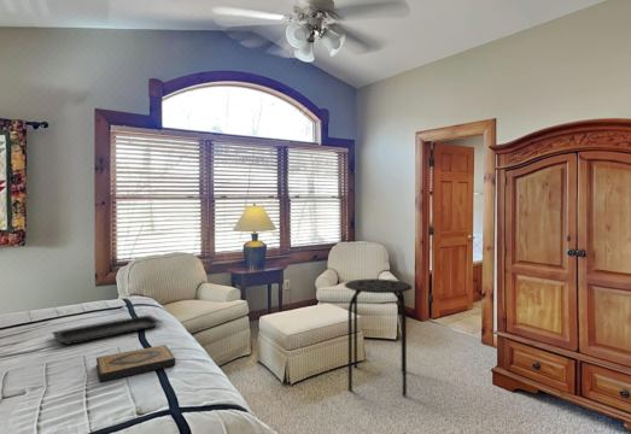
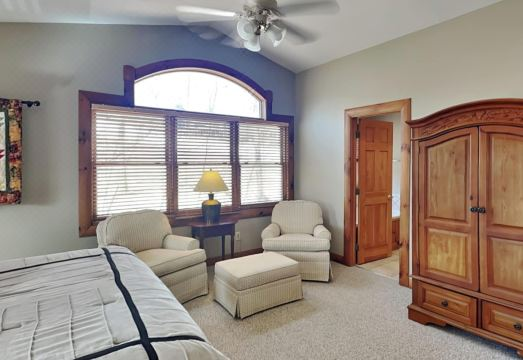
- stool [344,277,414,397]
- hardback book [95,344,176,383]
- serving tray [51,313,164,346]
